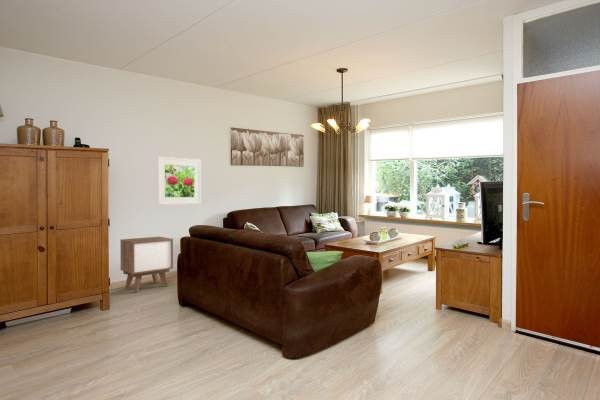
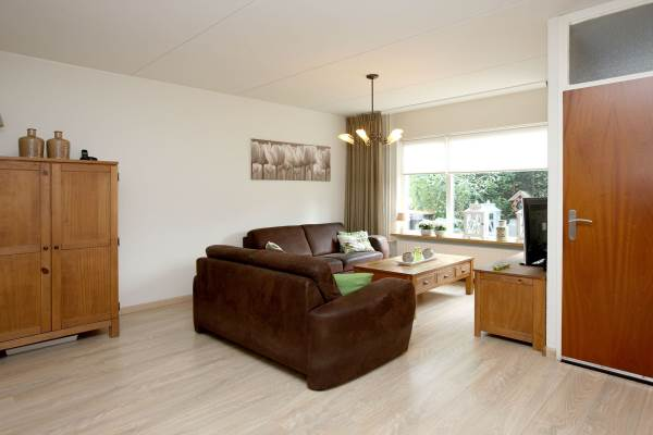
- nightstand [119,236,174,293]
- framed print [156,156,202,206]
